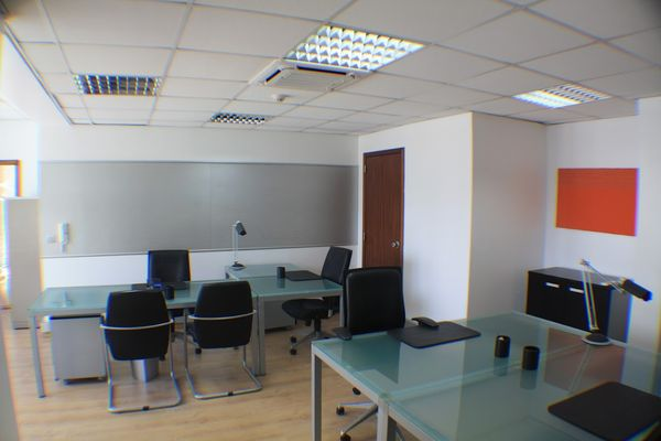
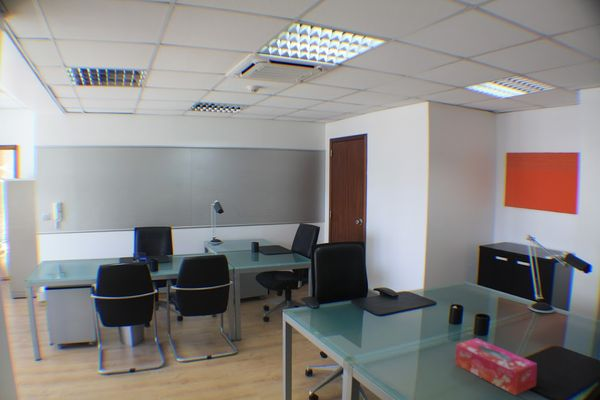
+ tissue box [455,337,538,396]
